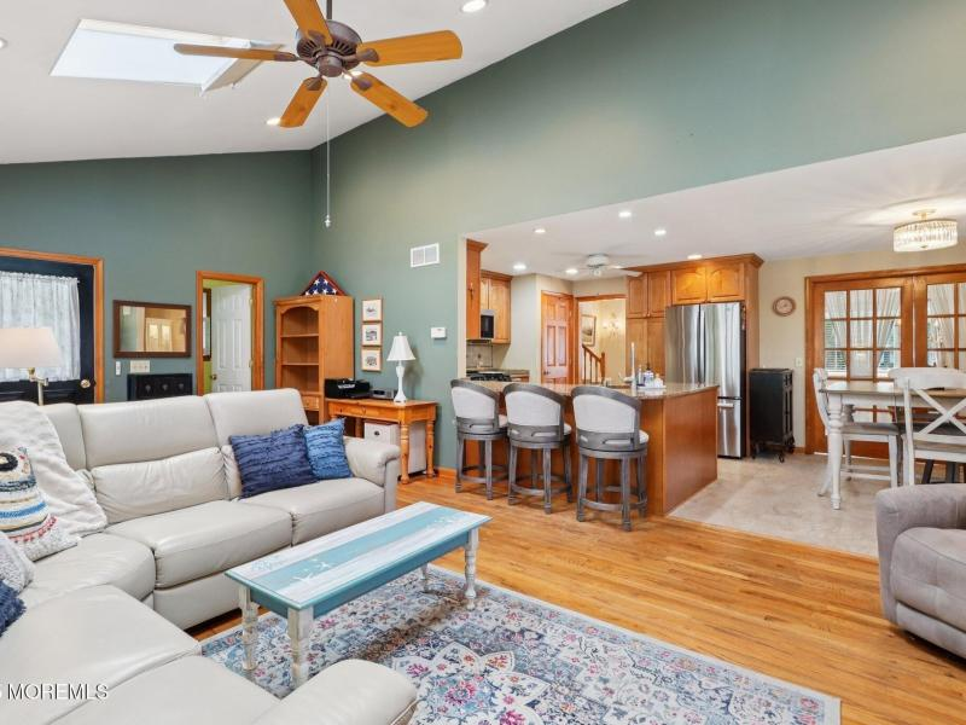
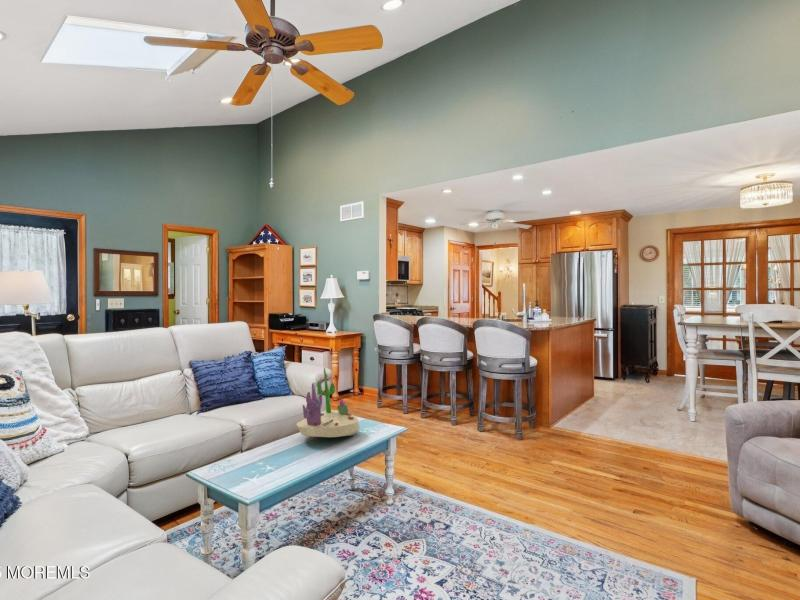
+ succulent planter [296,367,361,438]
